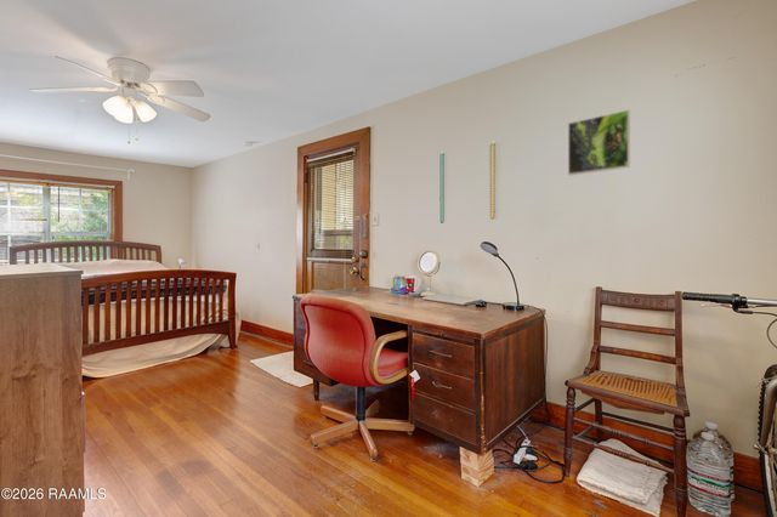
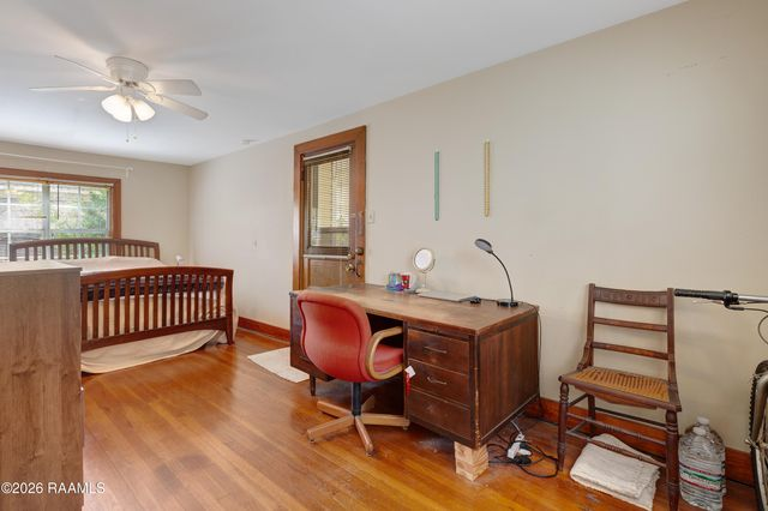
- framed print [567,109,631,176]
